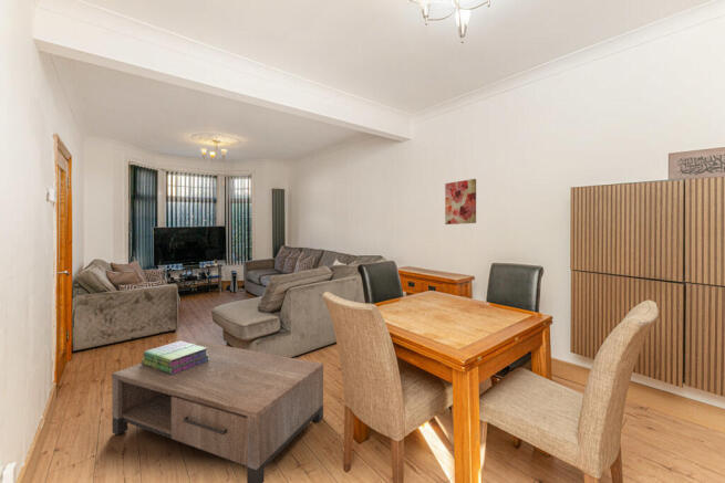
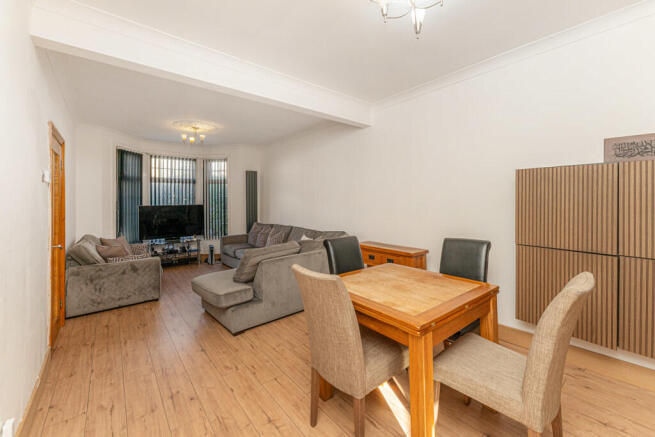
- coffee table [111,340,324,483]
- stack of books [139,340,209,375]
- wall art [444,178,477,225]
